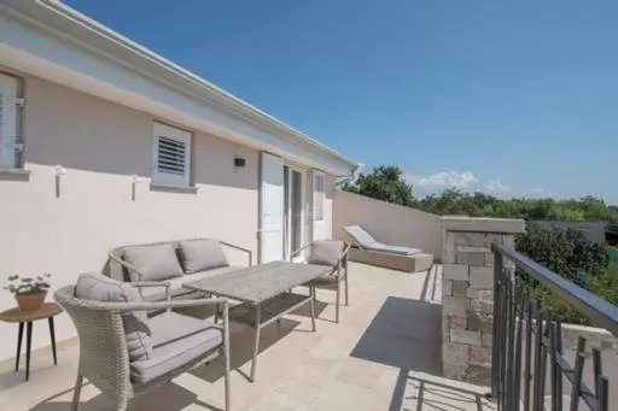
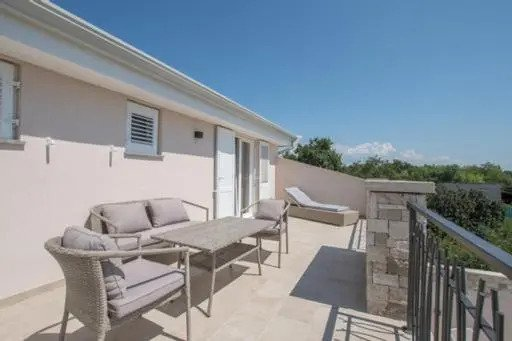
- side table [0,301,65,382]
- potted plant [1,272,52,313]
